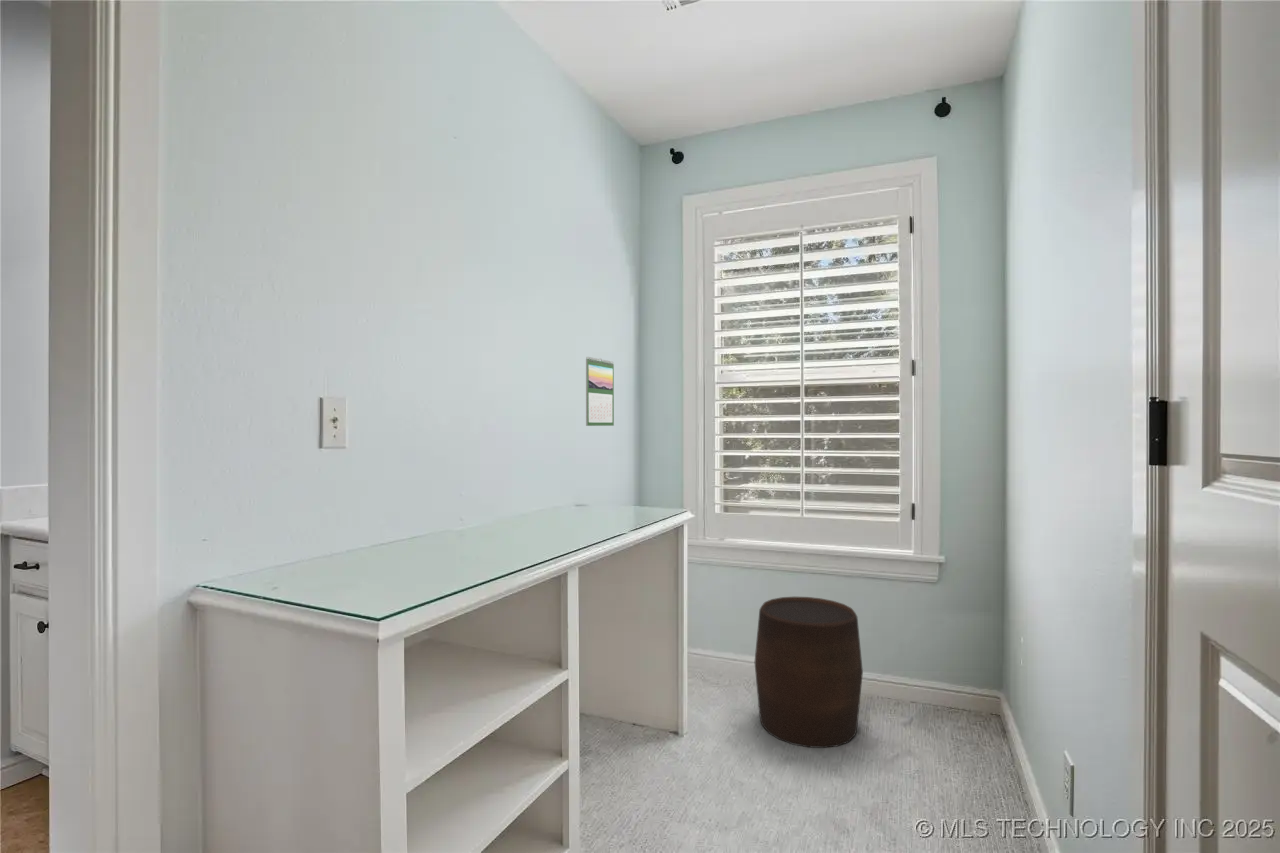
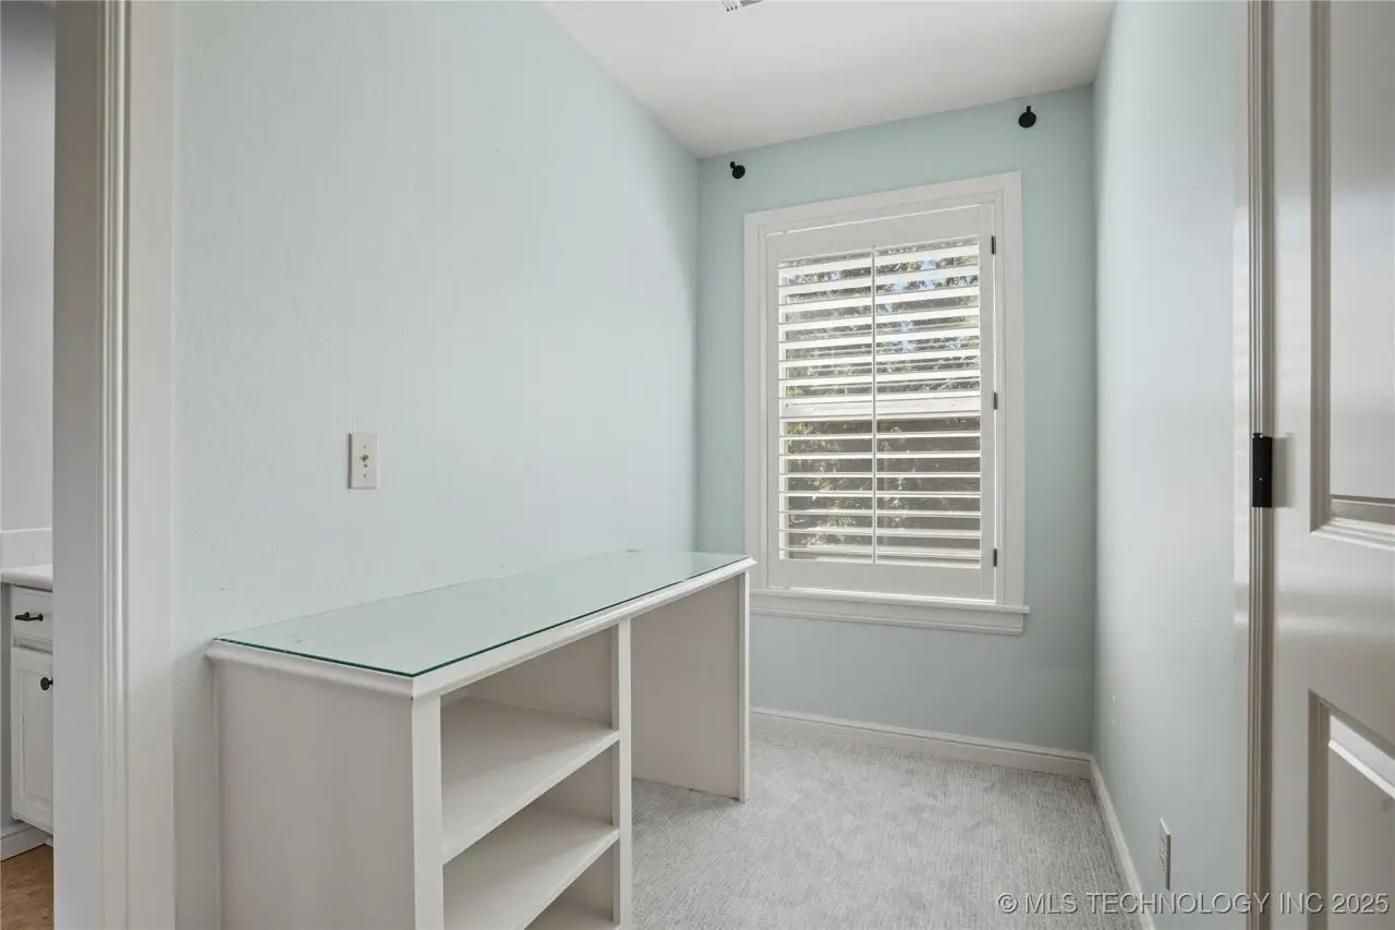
- calendar [585,356,615,427]
- stool [754,596,864,749]
